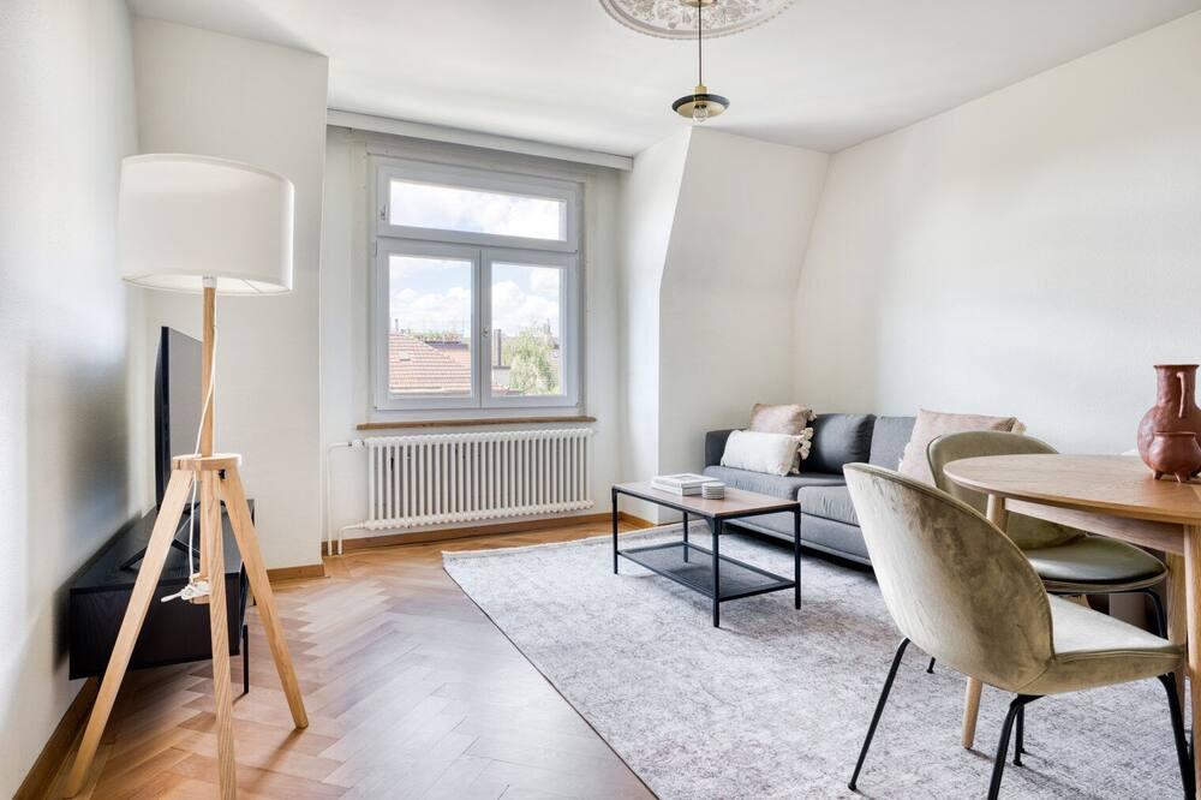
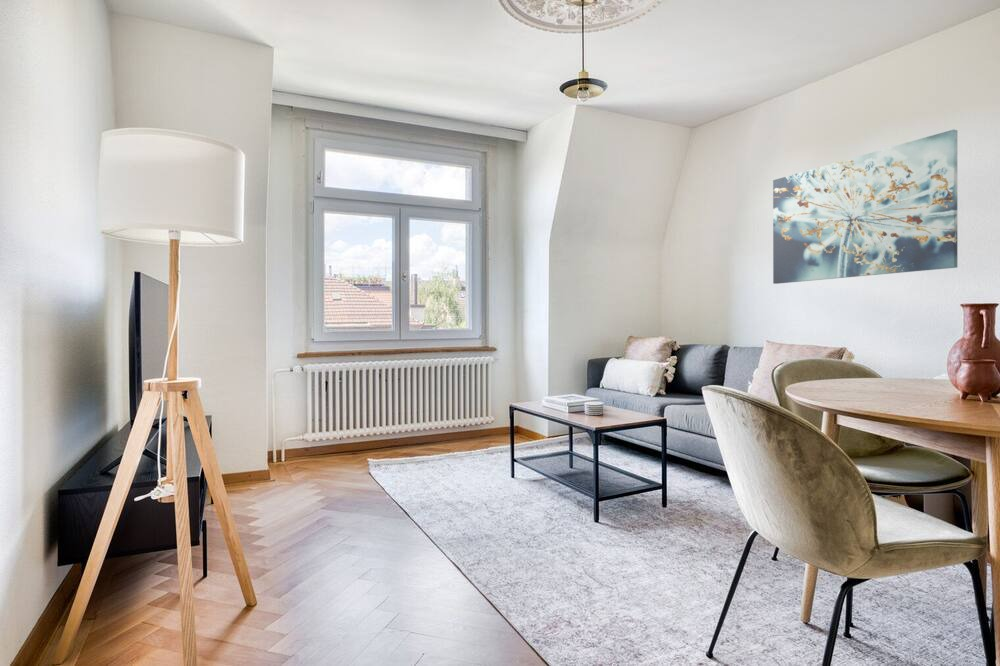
+ wall art [772,129,958,285]
